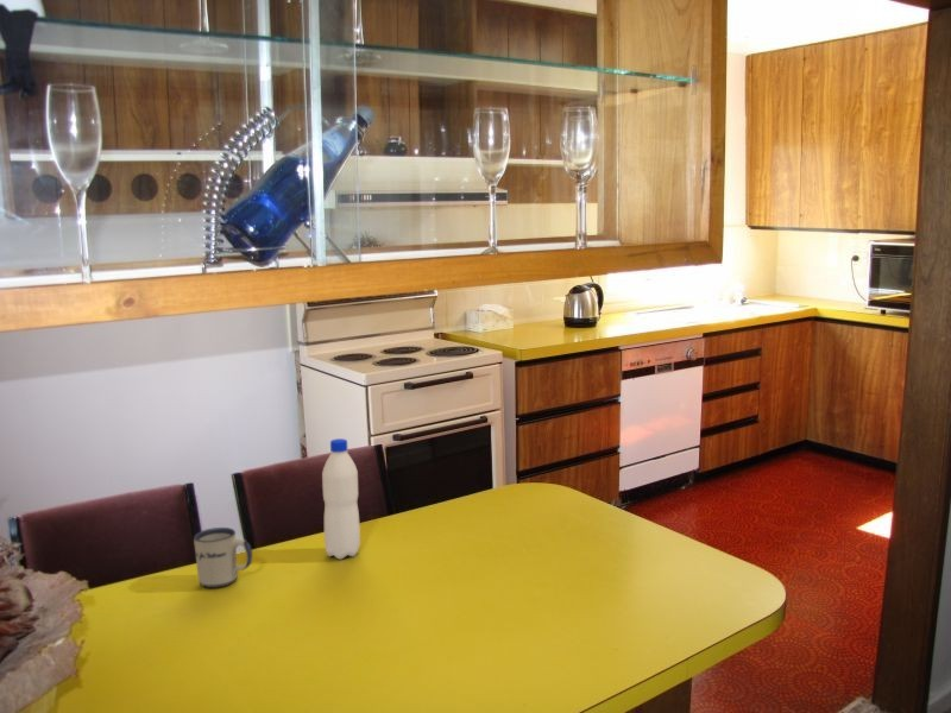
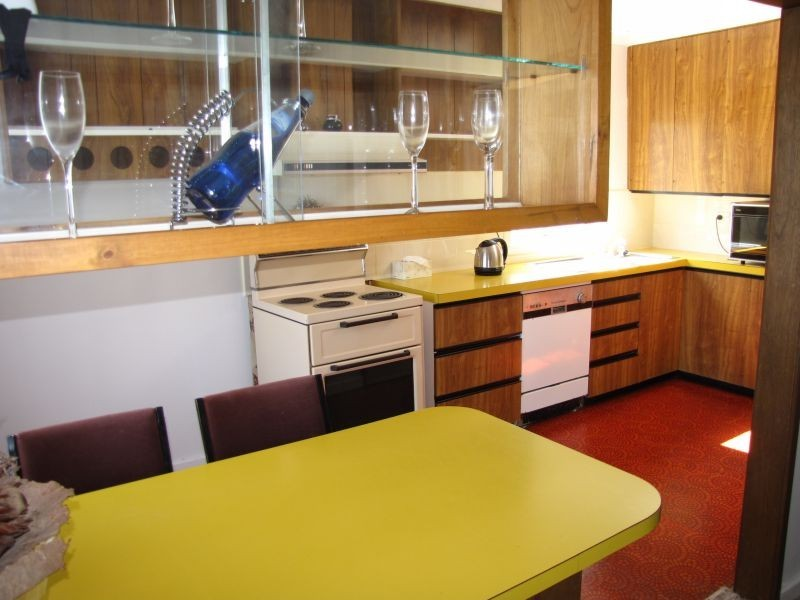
- water bottle [321,437,361,561]
- mug [193,526,253,589]
